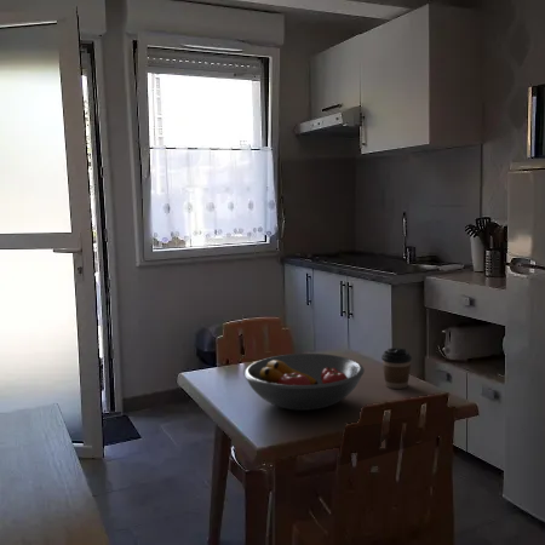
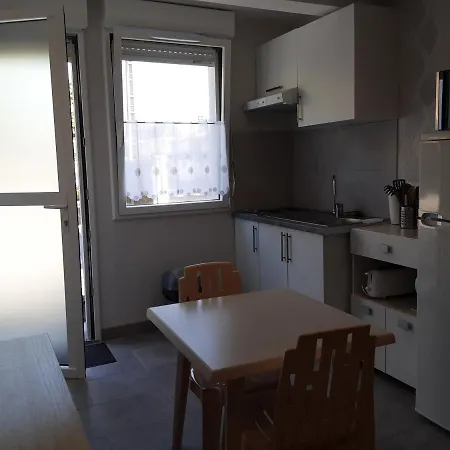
- fruit bowl [242,352,366,412]
- coffee cup [380,346,413,390]
